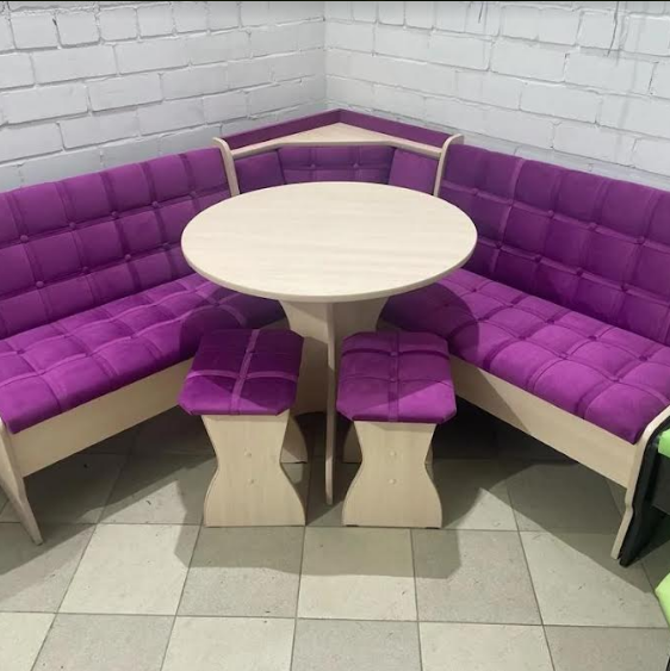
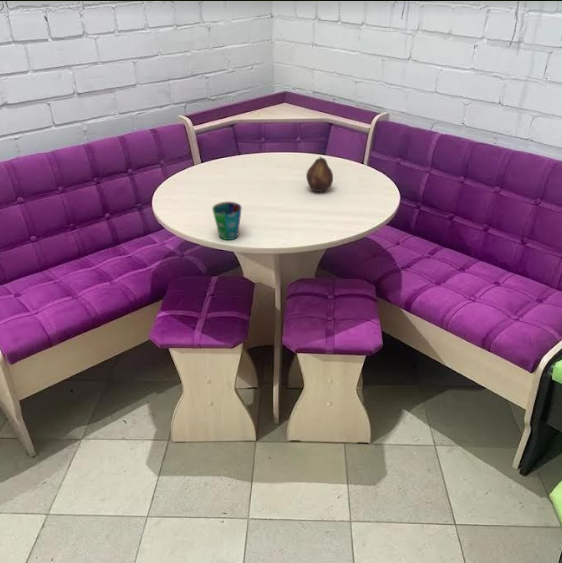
+ fruit [305,156,334,193]
+ cup [211,201,243,241]
